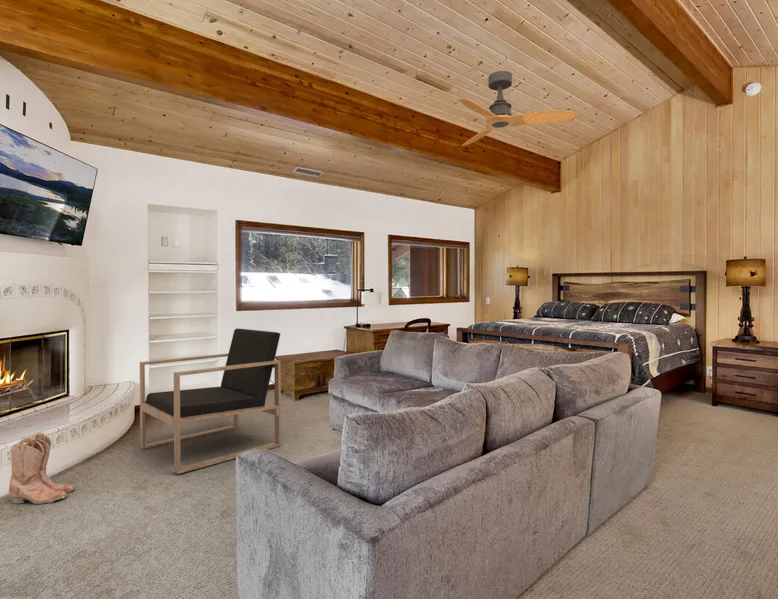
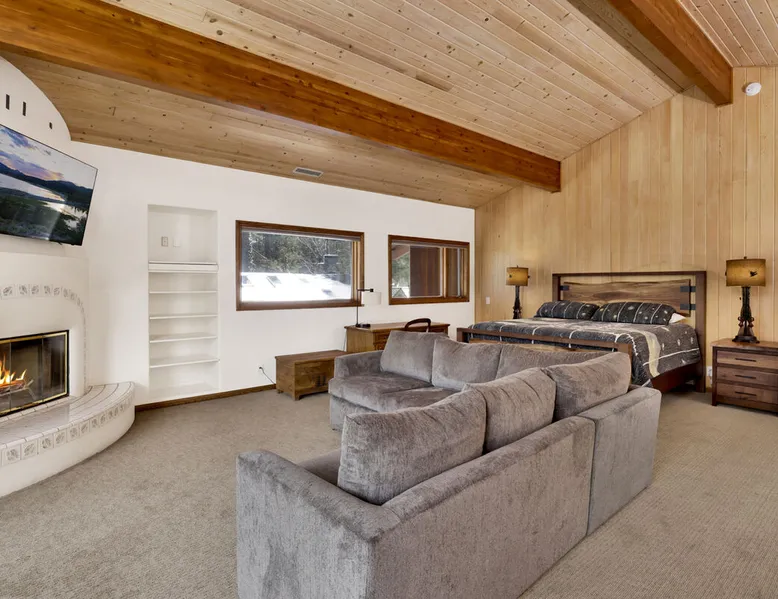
- boots [8,432,76,505]
- armchair [139,328,282,475]
- ceiling fan [457,70,577,147]
